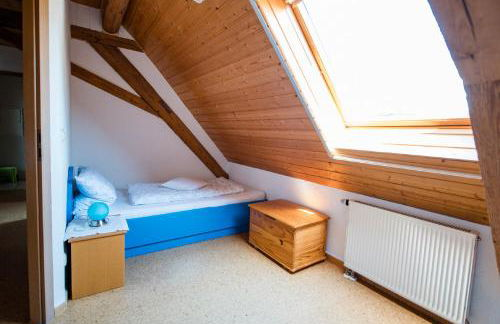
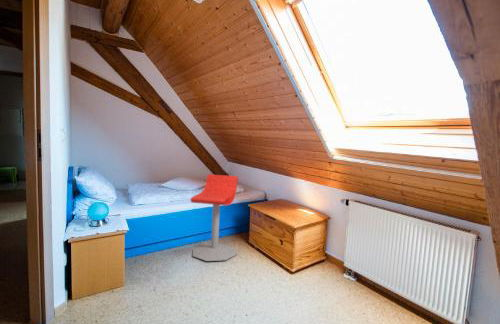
+ stool [189,173,239,262]
